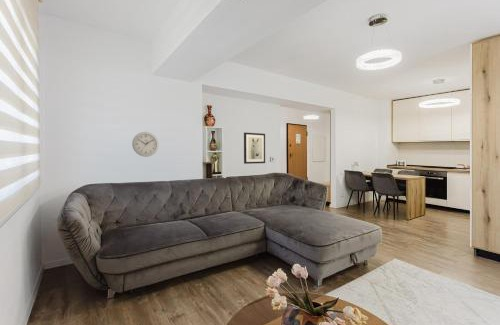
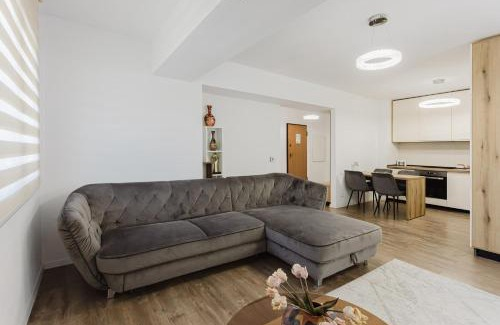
- wall art [243,132,266,165]
- wall clock [131,131,160,158]
